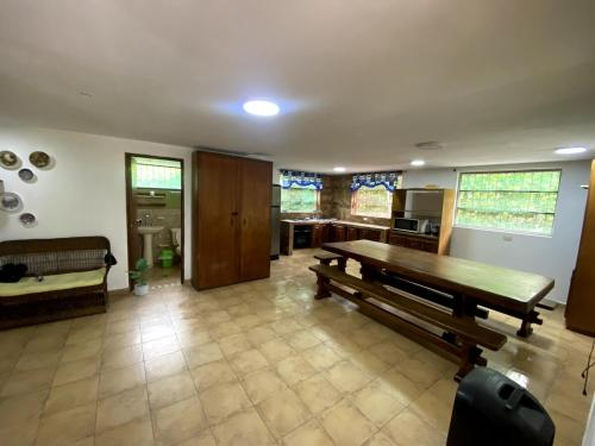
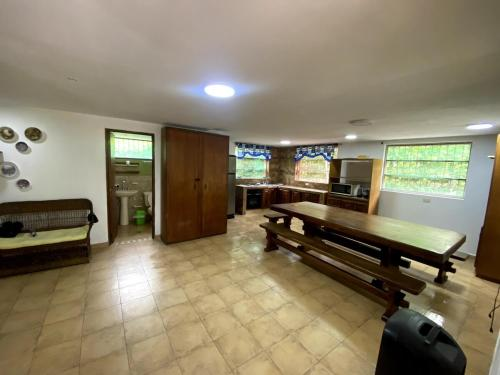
- potted plant [125,257,156,297]
